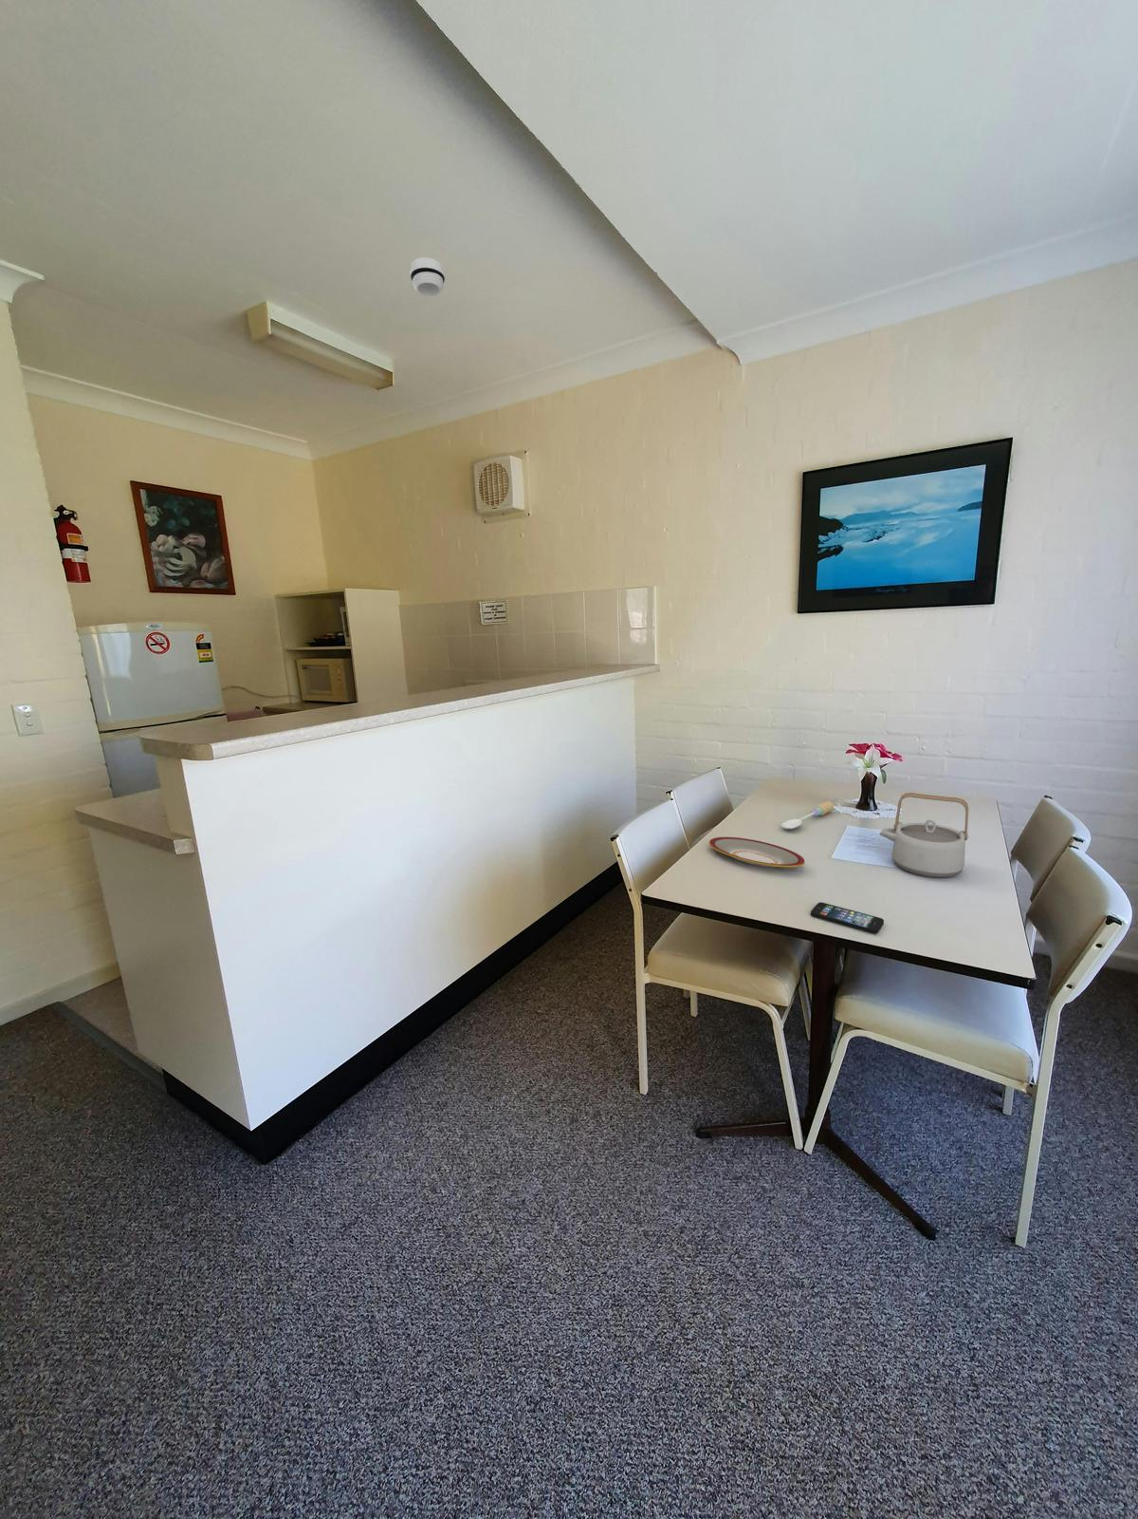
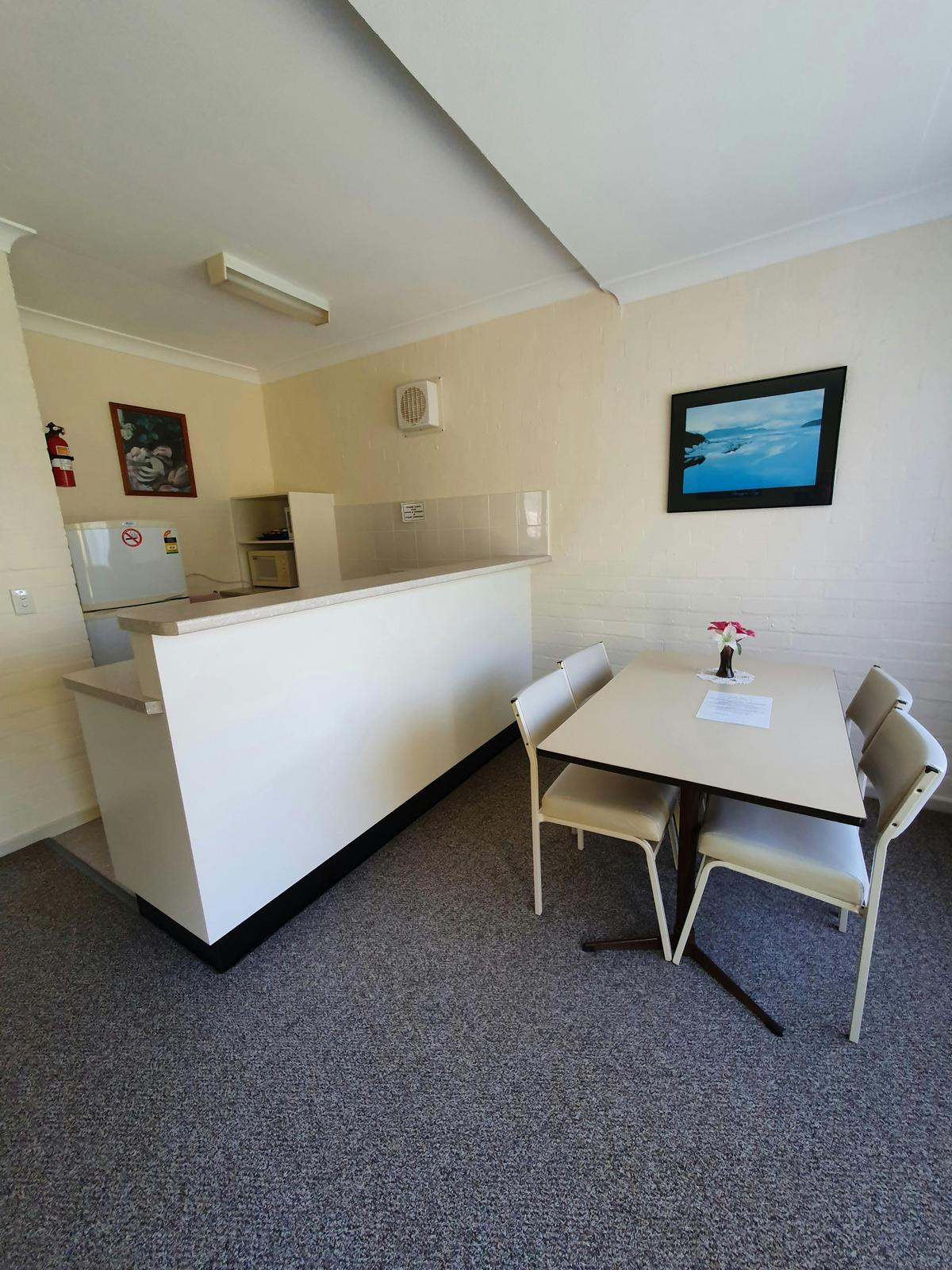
- smoke detector [409,256,446,297]
- spoon [781,800,834,831]
- teapot [879,792,969,879]
- smartphone [810,901,885,935]
- plate [709,836,806,867]
